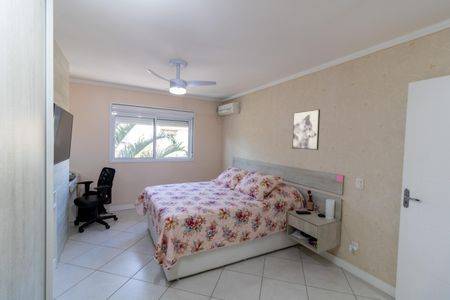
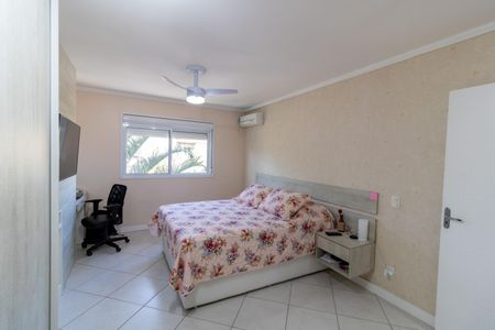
- wall art [291,108,321,151]
